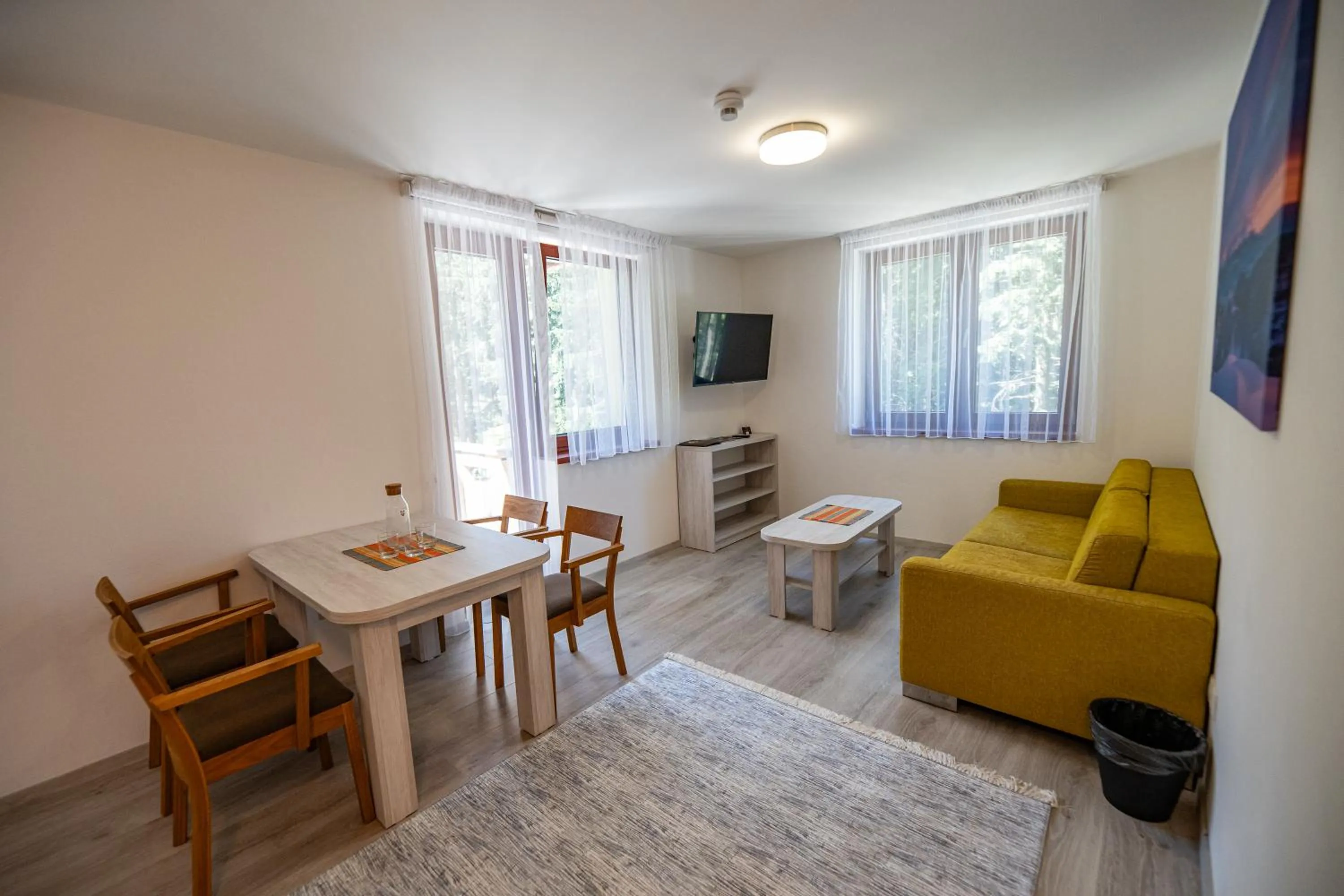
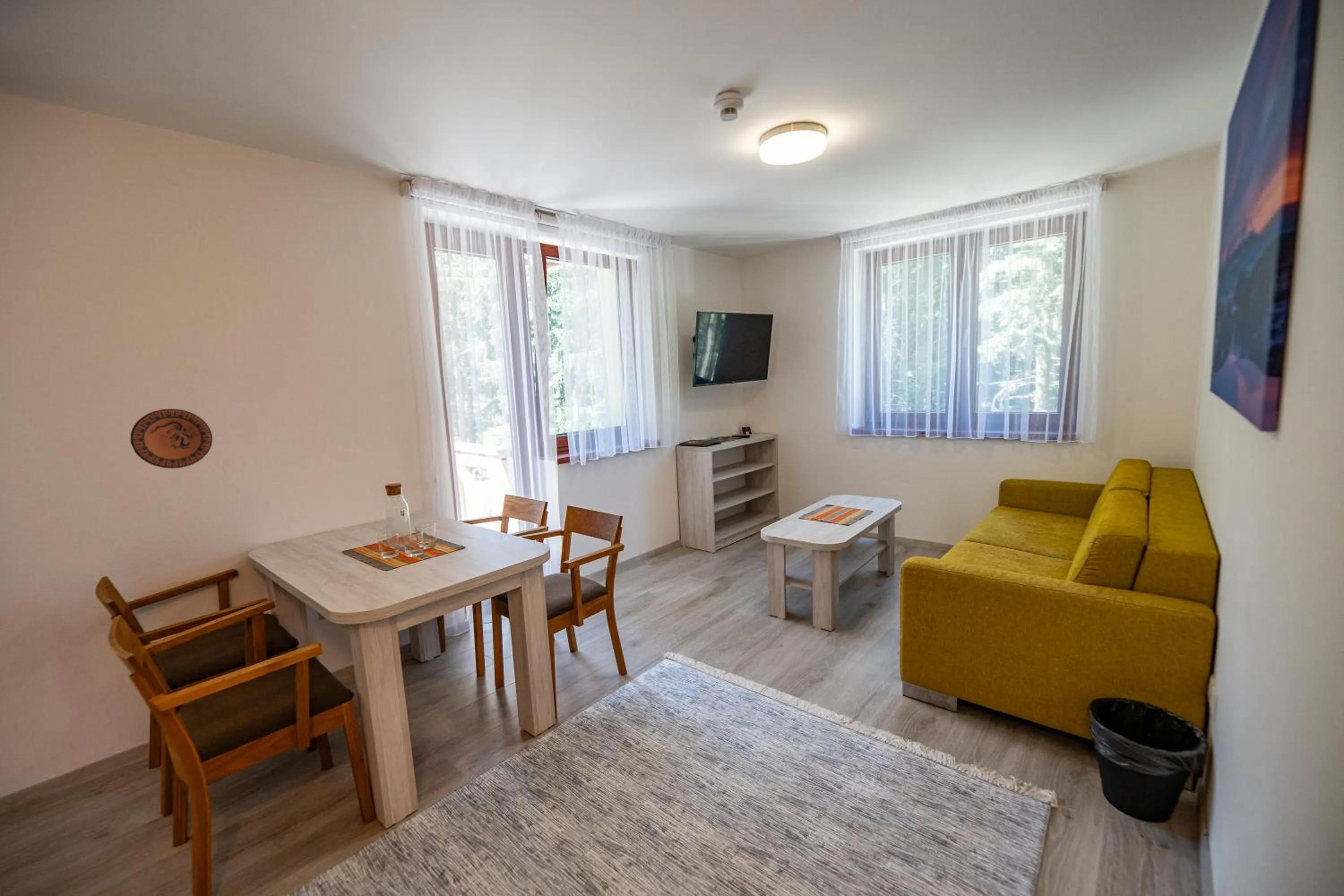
+ decorative plate [130,408,213,469]
